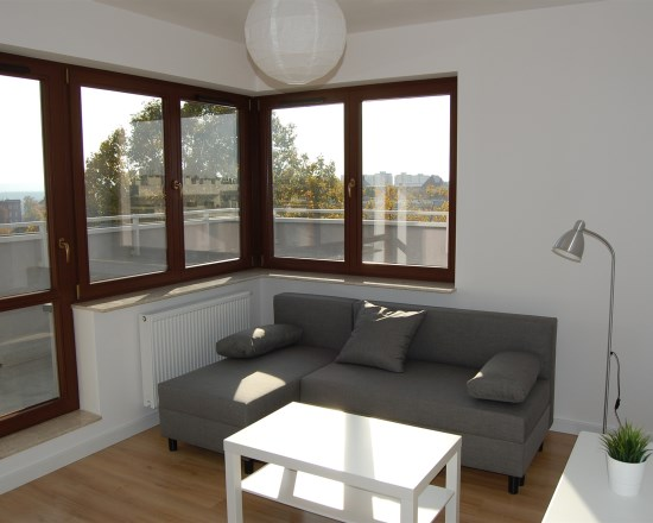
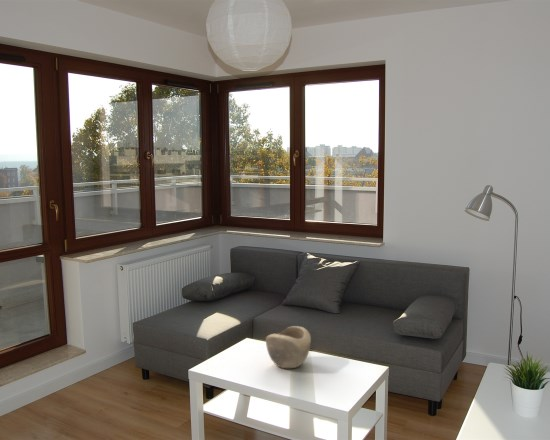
+ decorative bowl [265,325,312,369]
